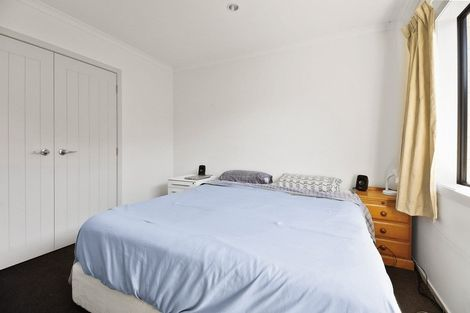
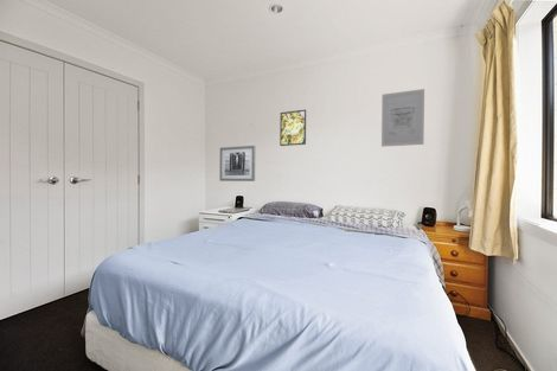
+ wall art [380,88,425,148]
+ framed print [278,108,307,147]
+ wall art [218,145,256,183]
